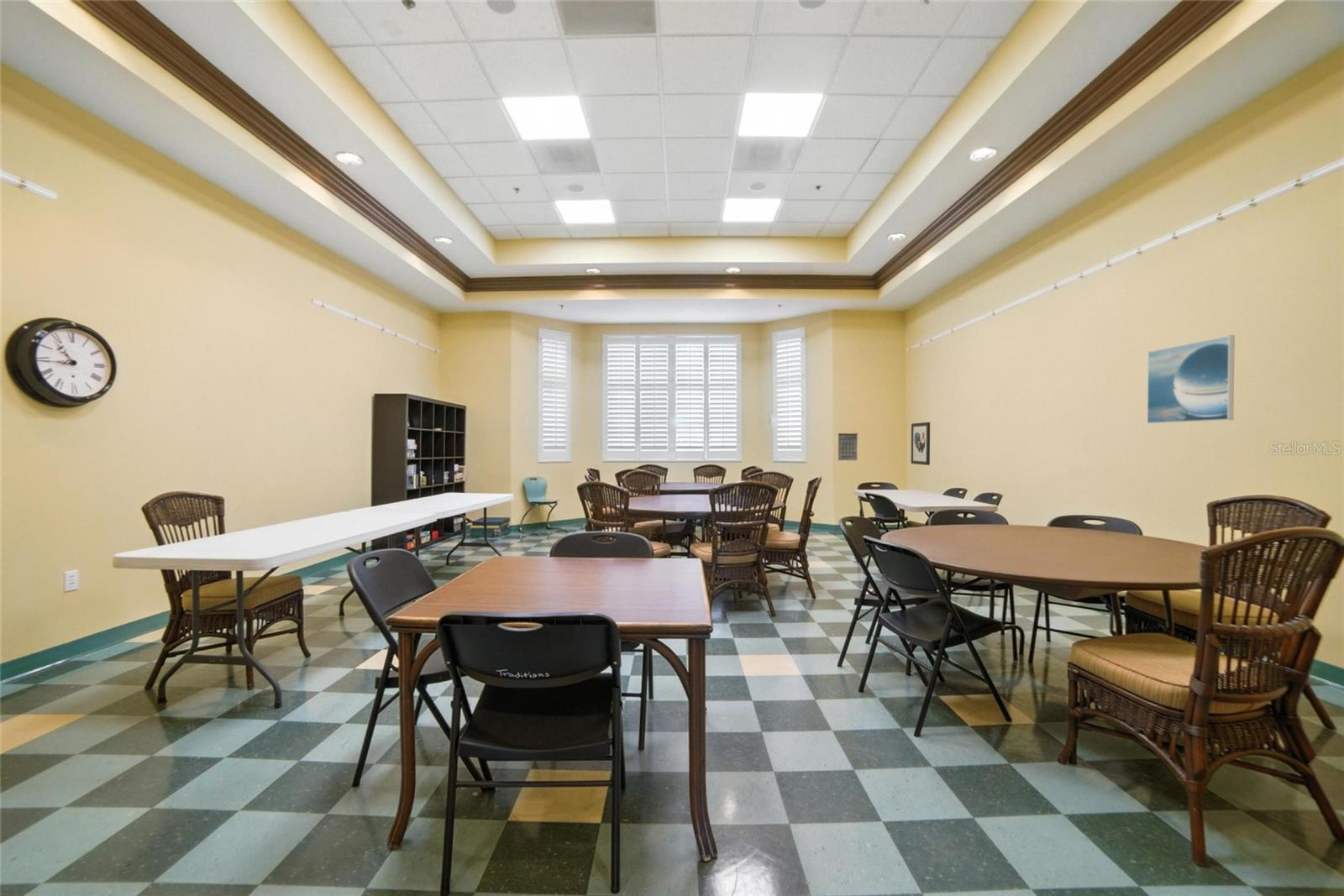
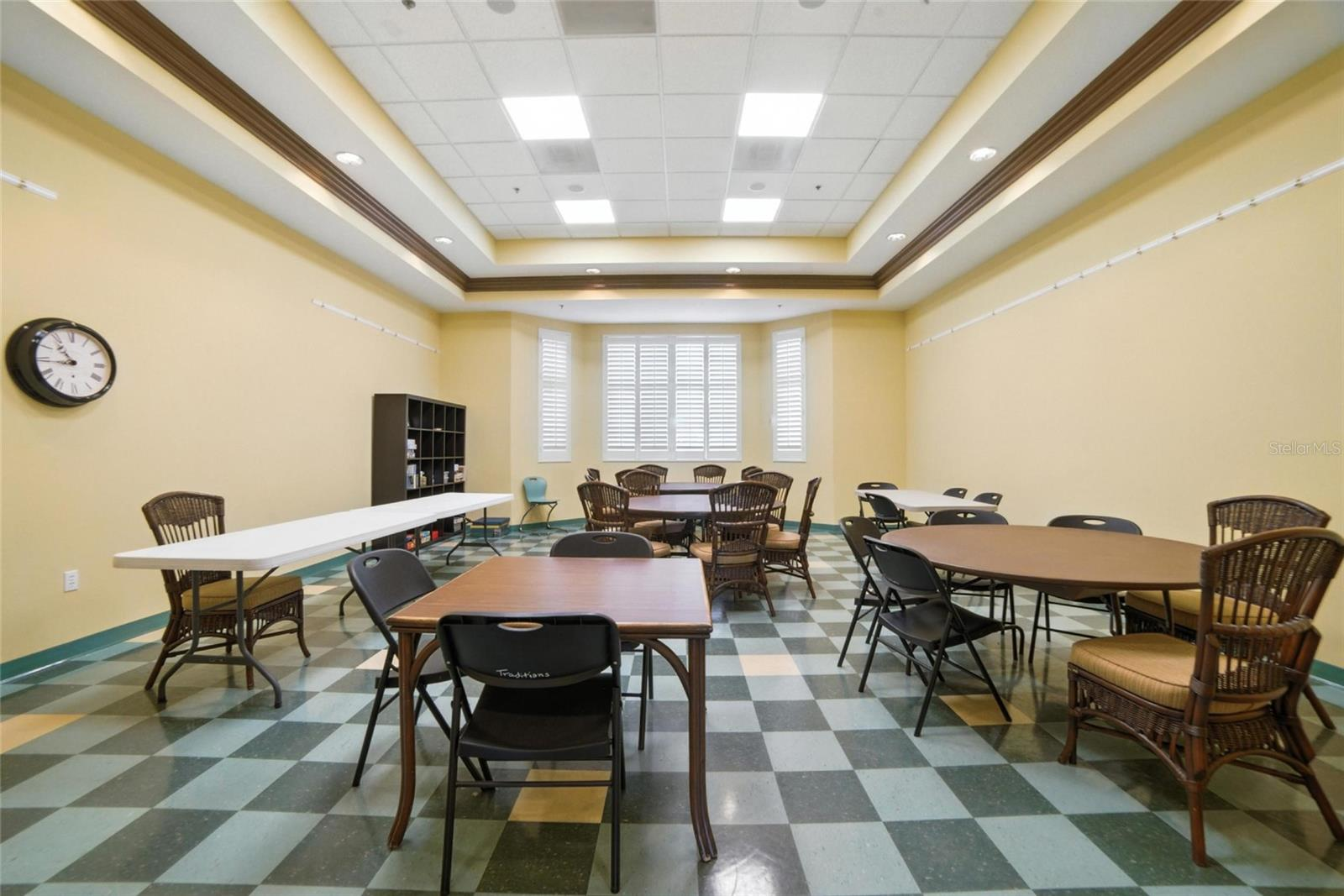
- wall art [911,422,931,466]
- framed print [1147,334,1236,424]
- calendar [837,429,858,461]
